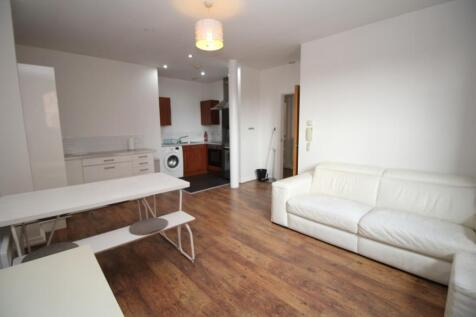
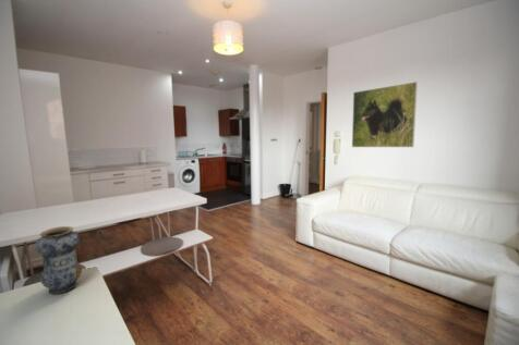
+ vase [34,225,83,295]
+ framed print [351,81,419,148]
